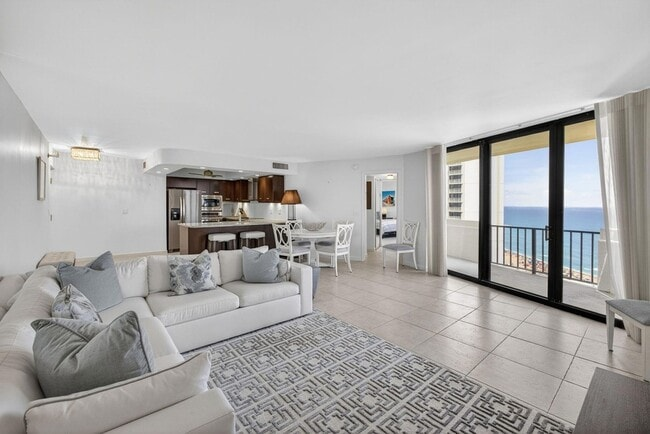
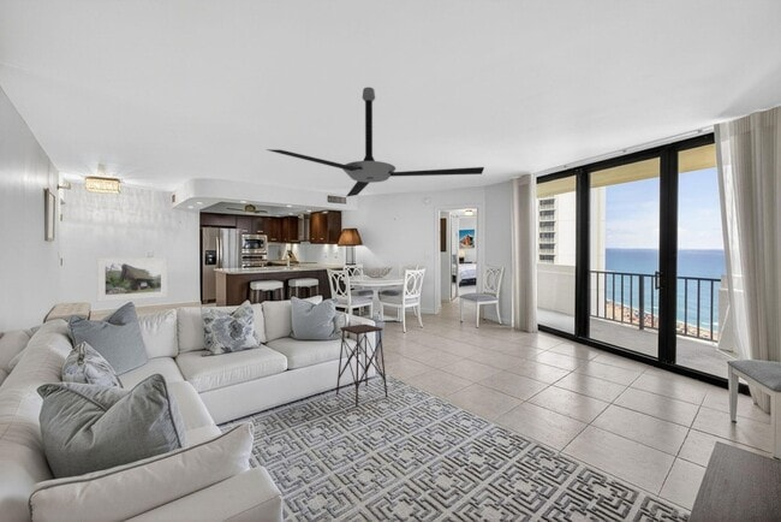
+ ceiling fan [264,87,485,197]
+ side table [335,322,388,408]
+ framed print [96,256,168,303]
